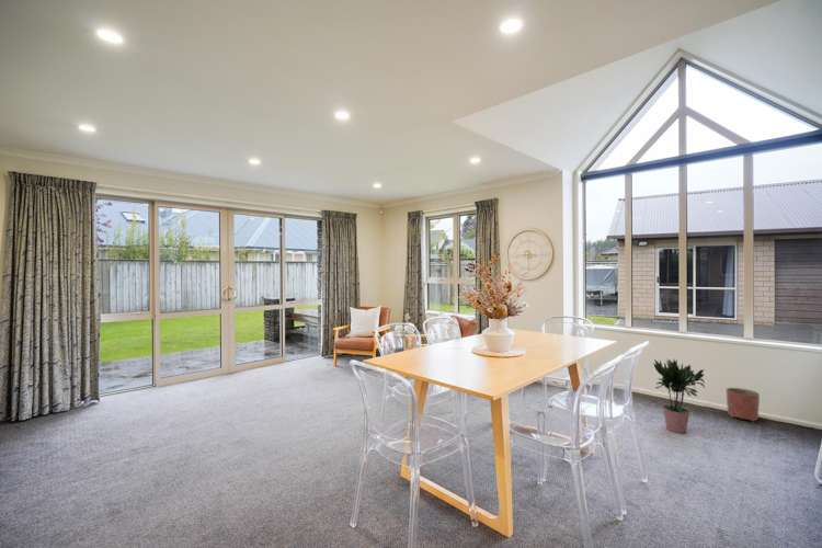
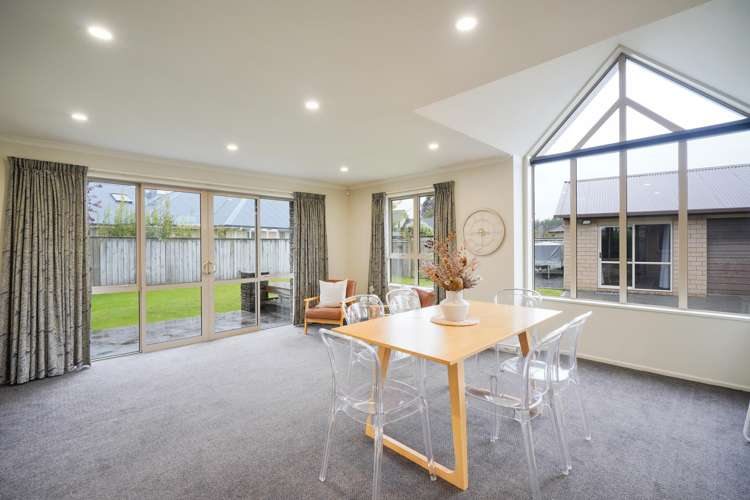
- potted plant [652,357,706,434]
- planter [726,387,761,422]
